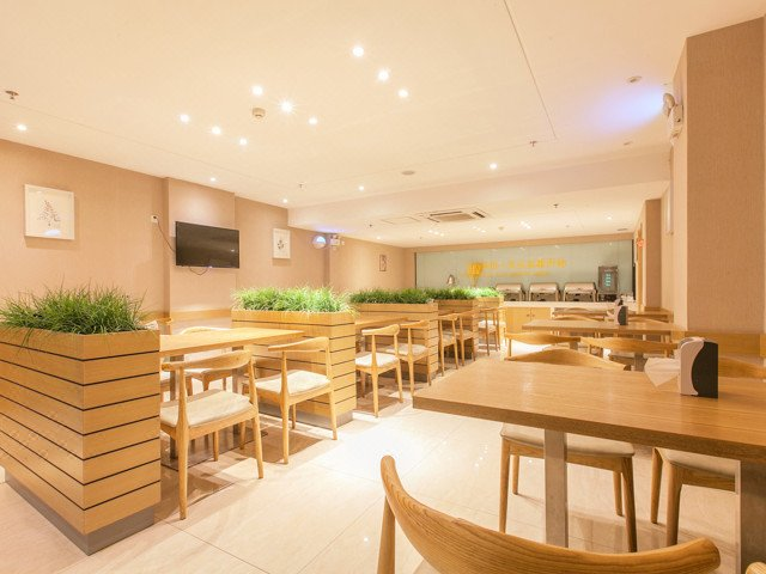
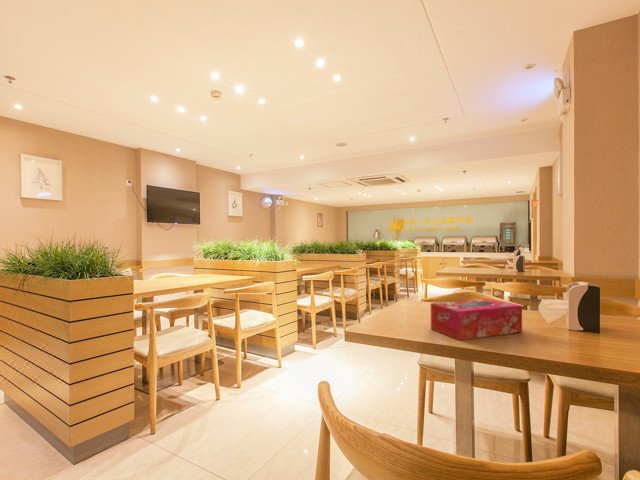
+ tissue box [430,297,523,341]
